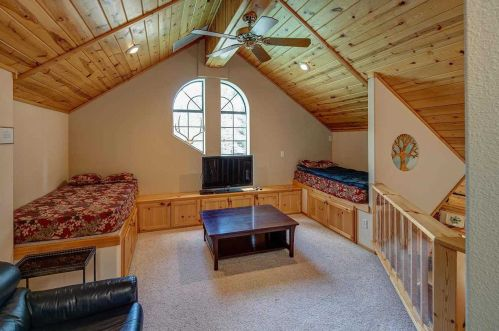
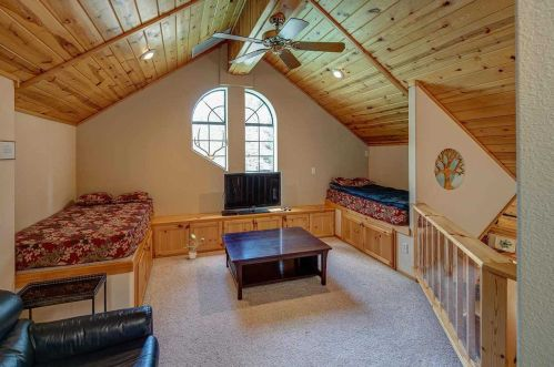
+ potted plant [182,233,205,259]
